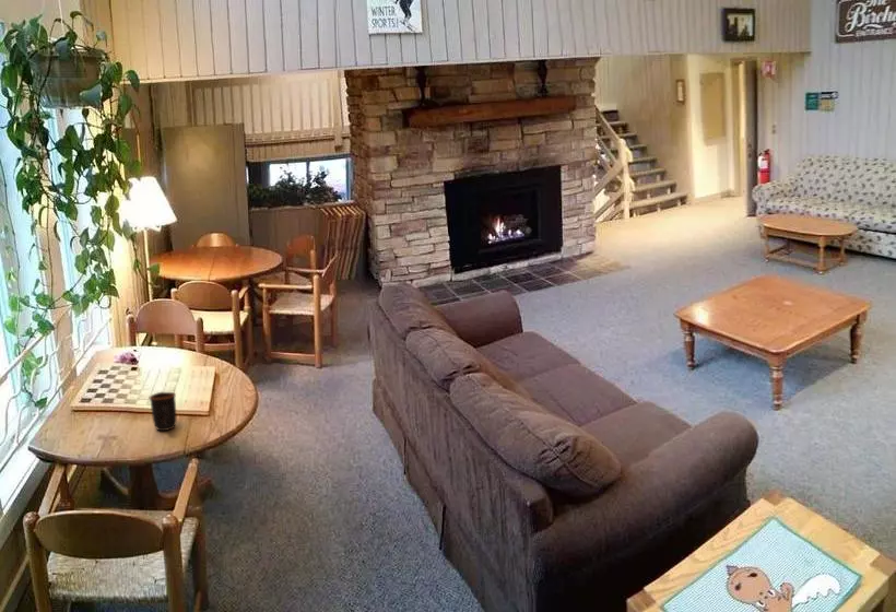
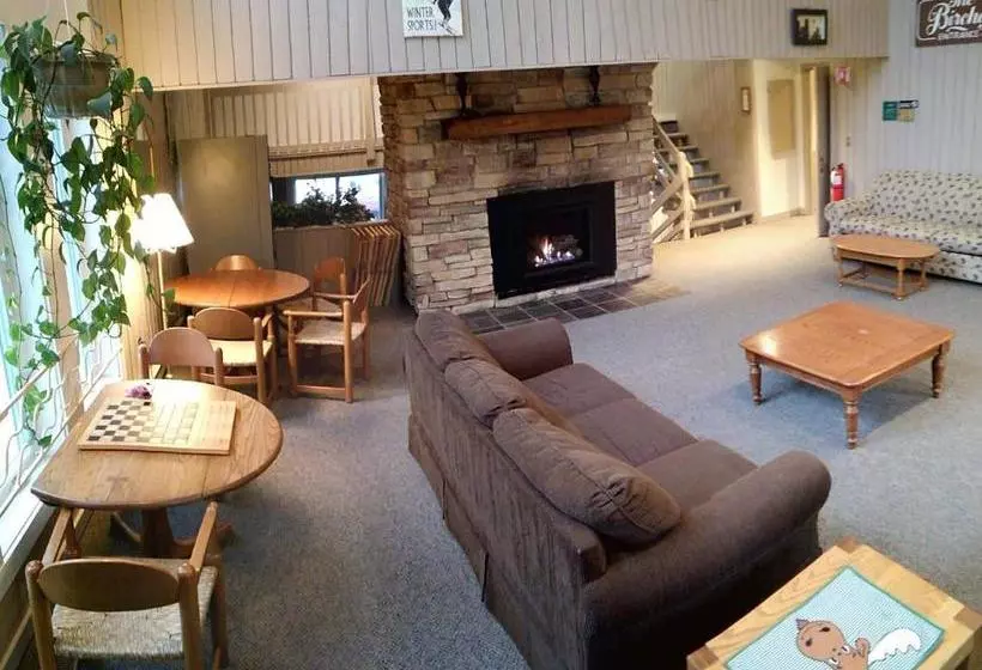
- mug [148,391,178,432]
